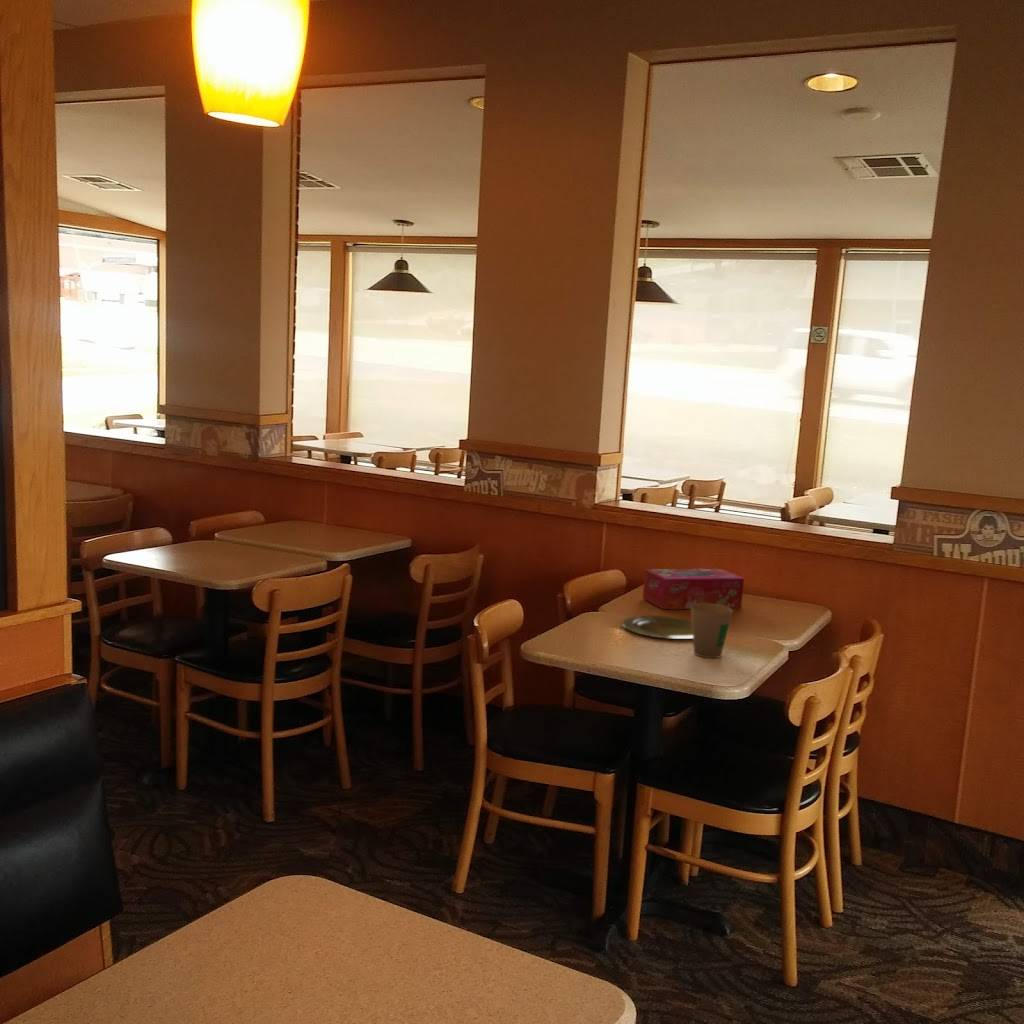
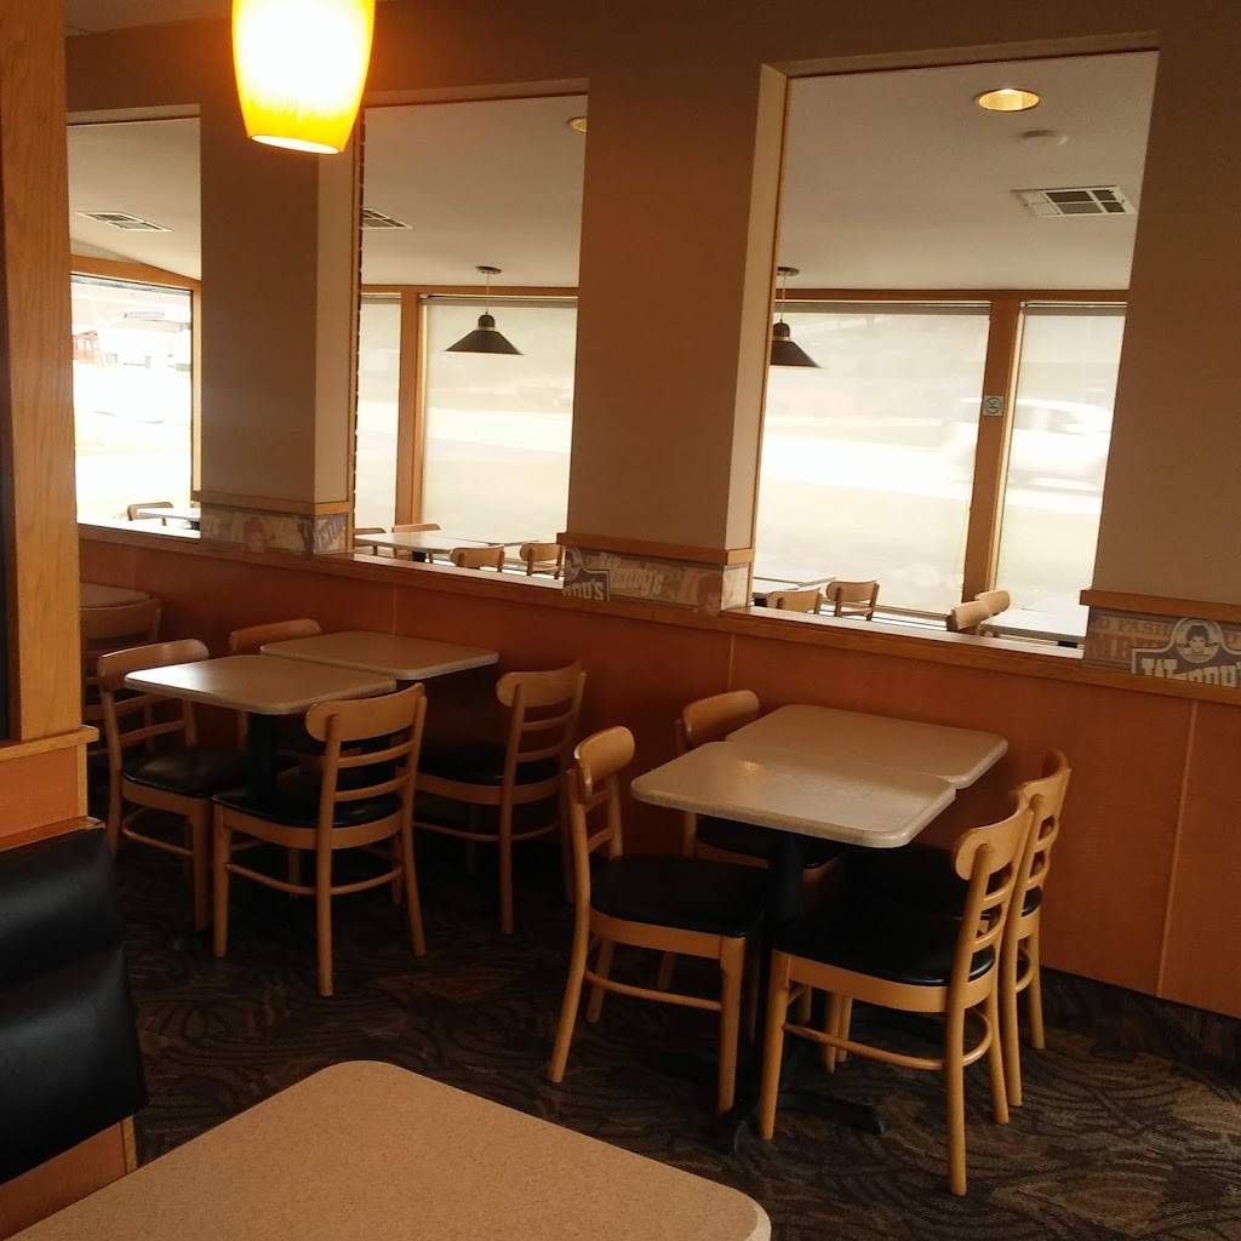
- paper cup [690,603,734,659]
- tissue box [642,568,745,610]
- plate [621,615,693,640]
